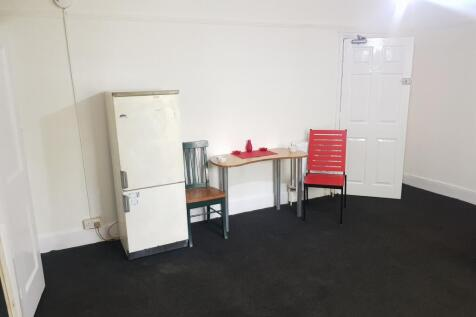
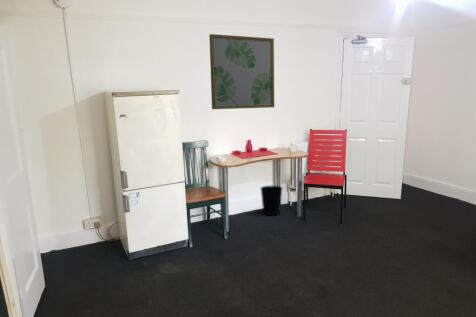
+ wastebasket [259,185,284,216]
+ wall art [208,33,275,110]
